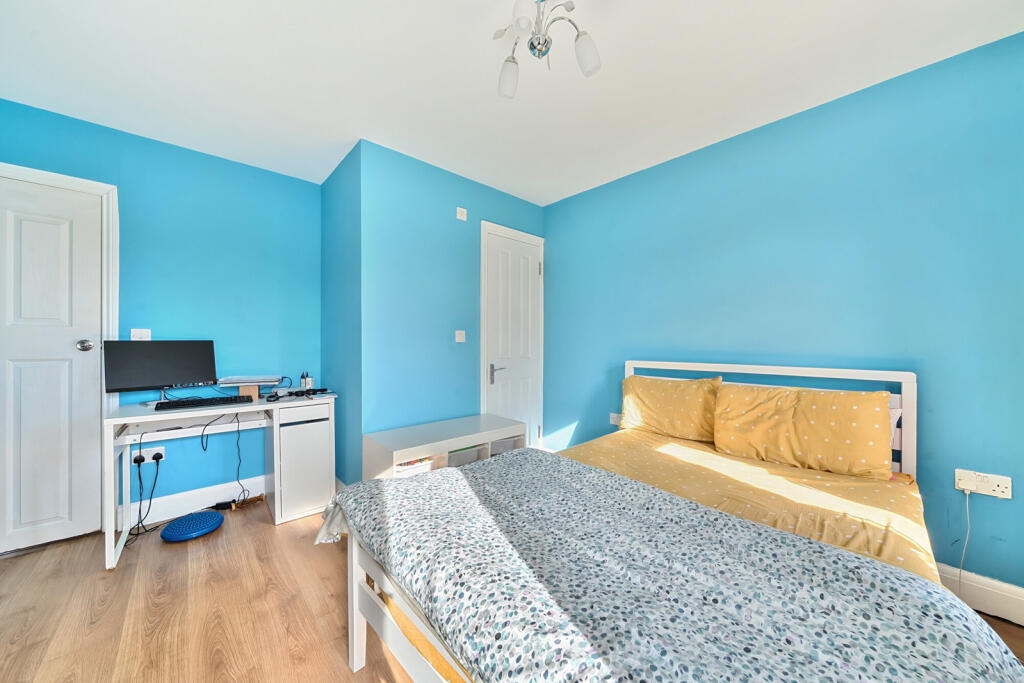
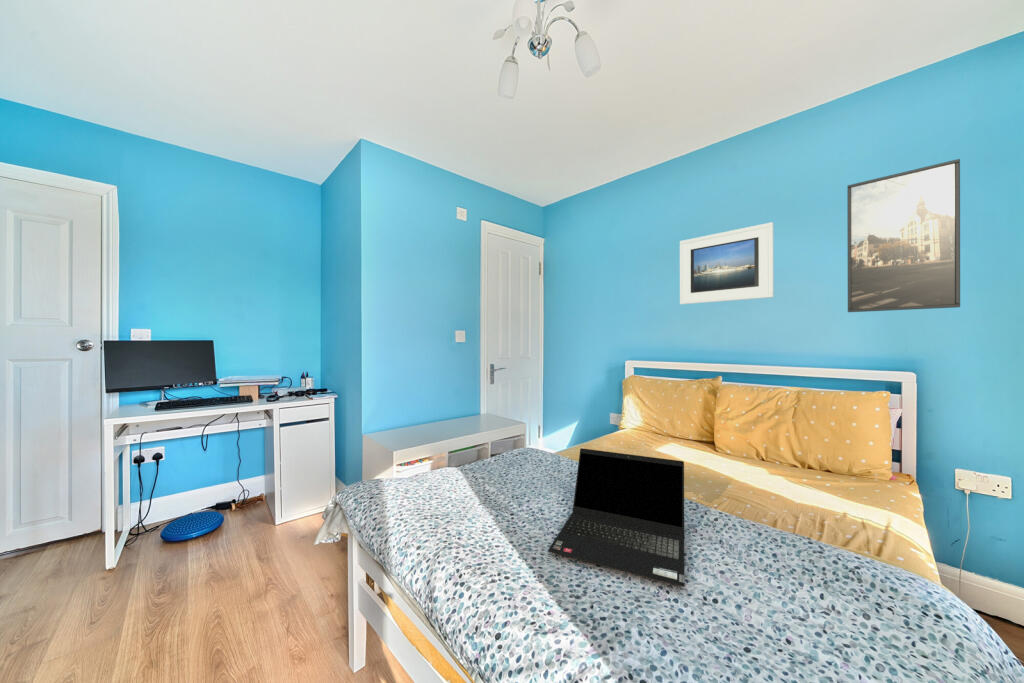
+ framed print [679,221,775,305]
+ laptop computer [548,447,685,587]
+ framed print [846,158,961,313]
